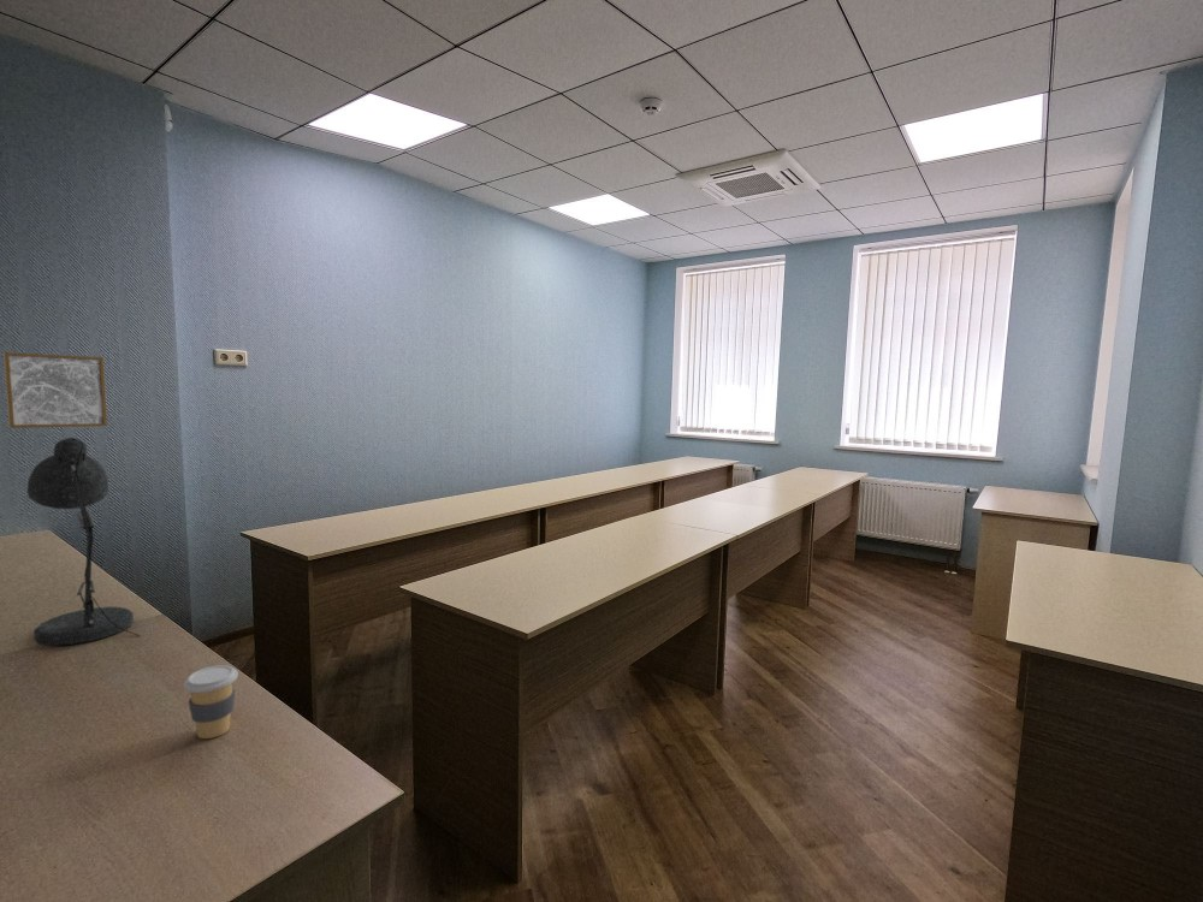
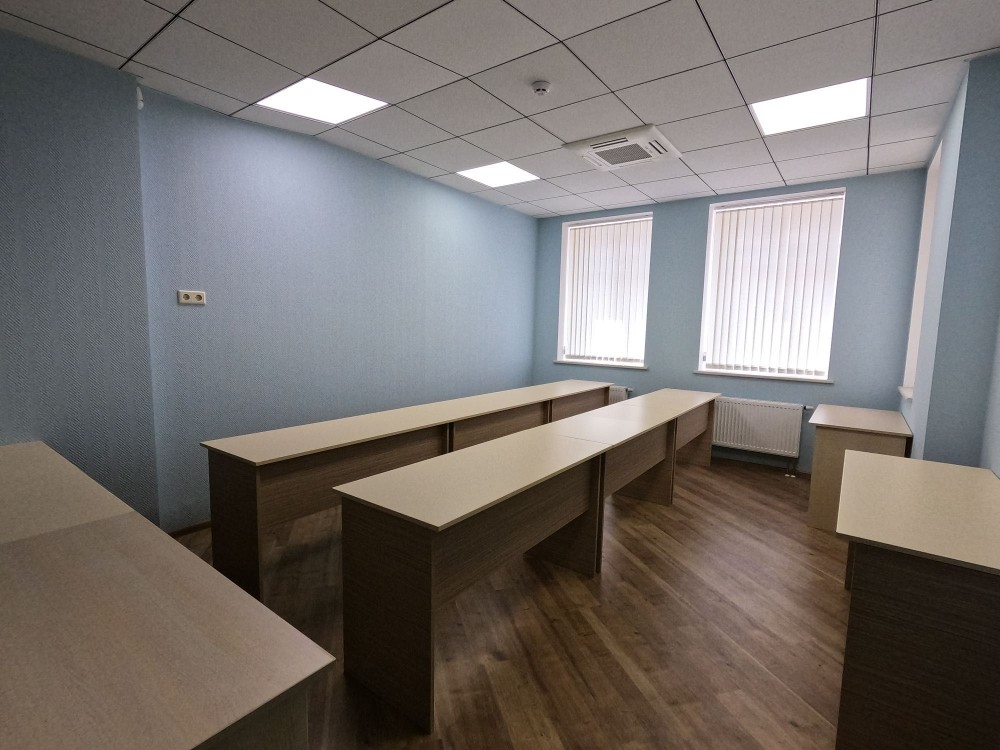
- wall art [2,351,108,429]
- desk lamp [25,437,142,647]
- coffee cup [183,664,239,740]
